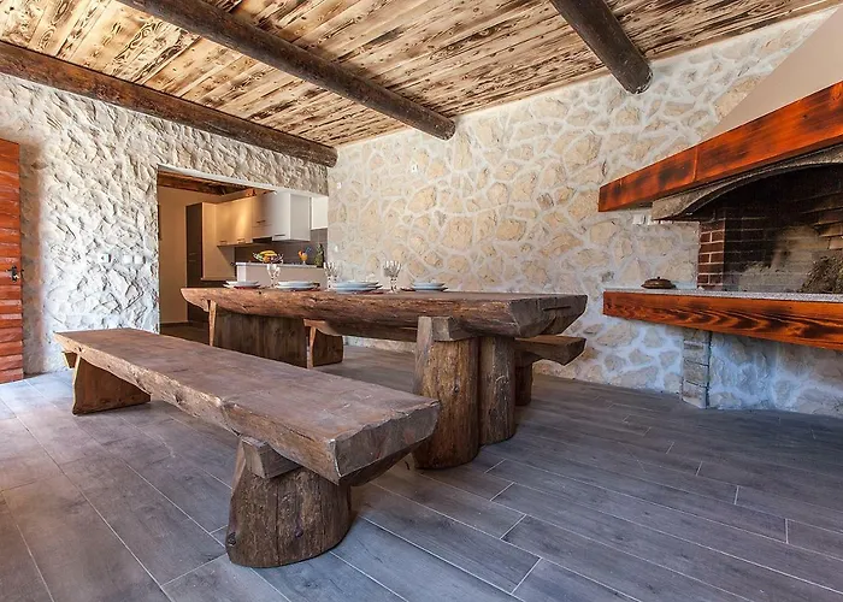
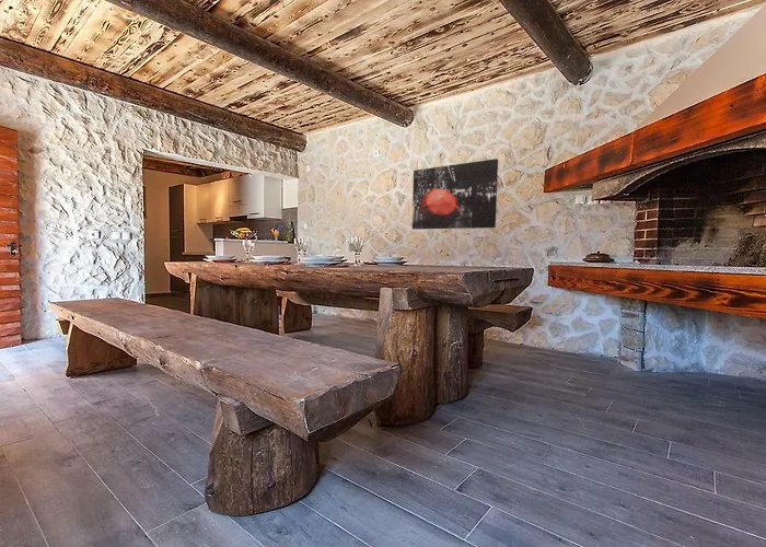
+ wall art [411,158,499,230]
